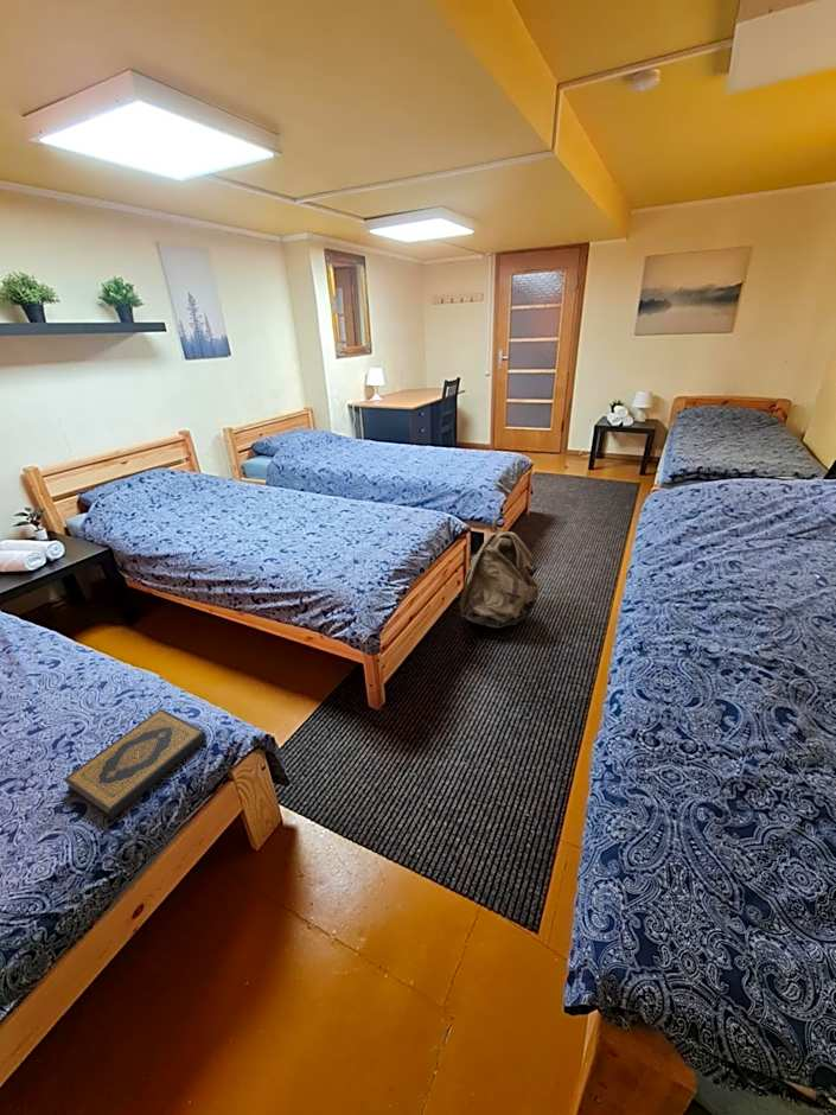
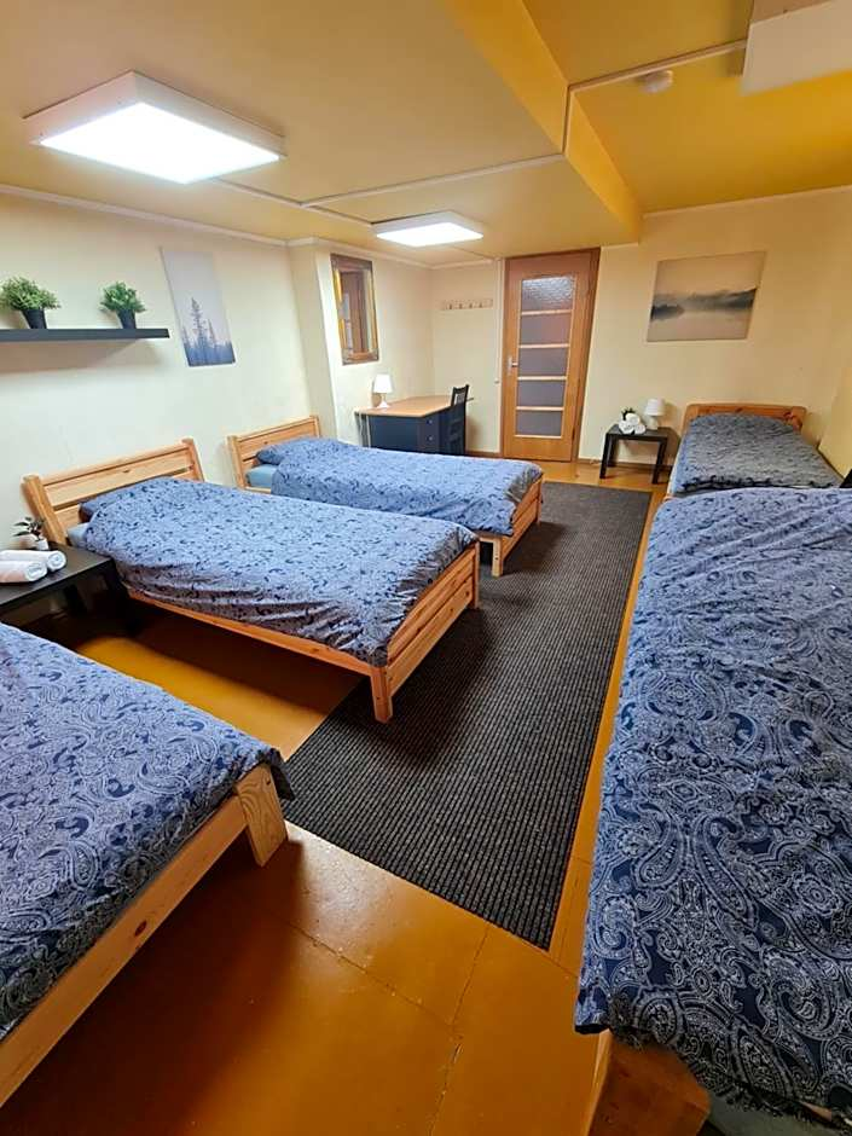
- hardback book [63,708,208,821]
- backpack [459,517,542,629]
